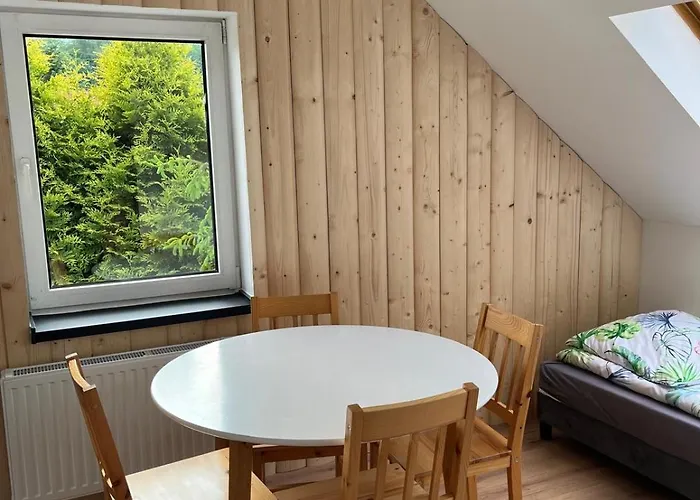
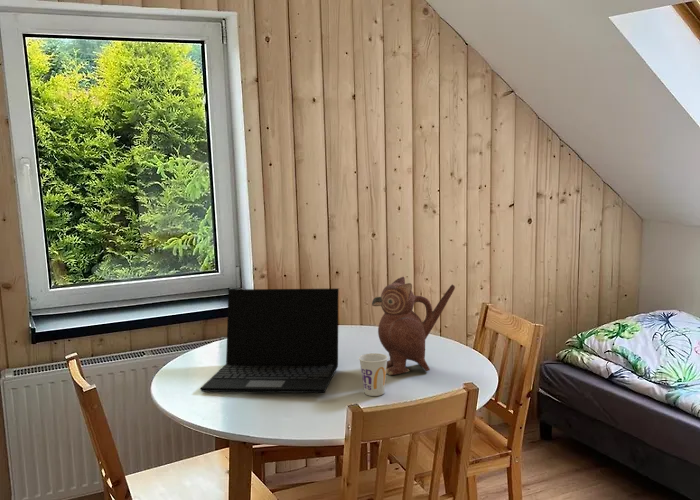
+ teapot [371,276,456,376]
+ laptop [200,287,340,394]
+ cup [358,352,389,397]
